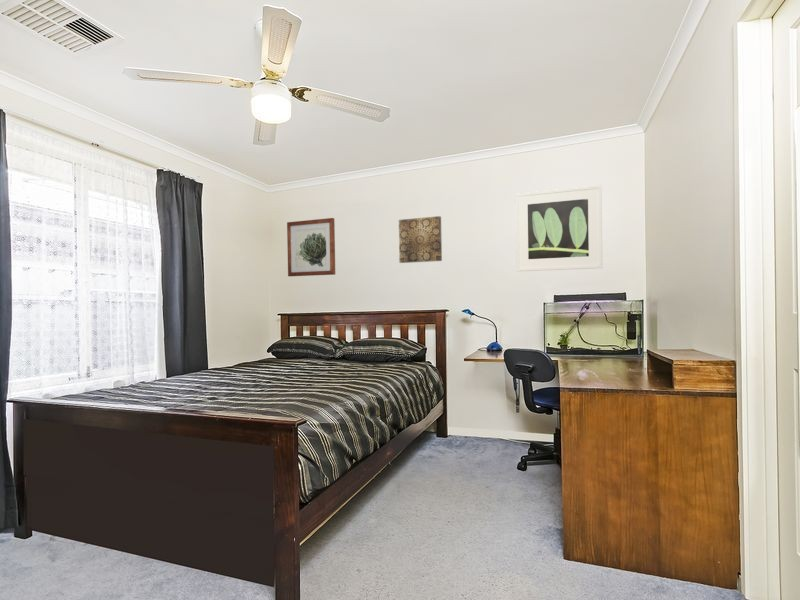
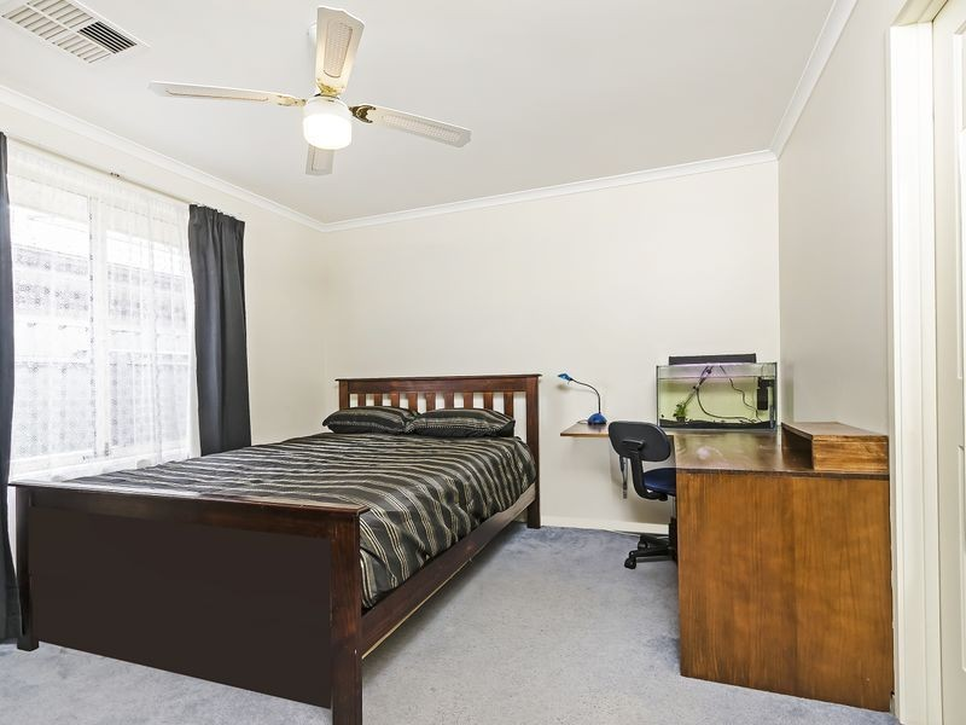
- wall art [286,217,336,277]
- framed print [514,184,604,272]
- wall art [398,215,443,264]
